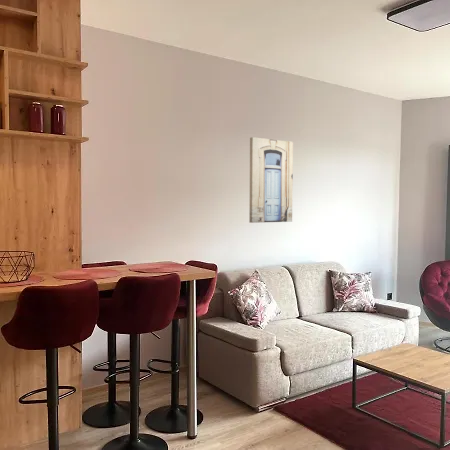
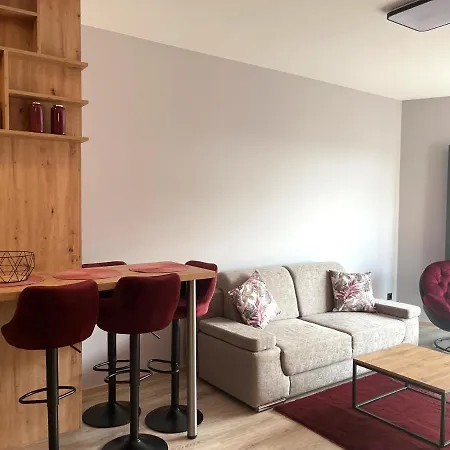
- wall art [248,136,294,224]
